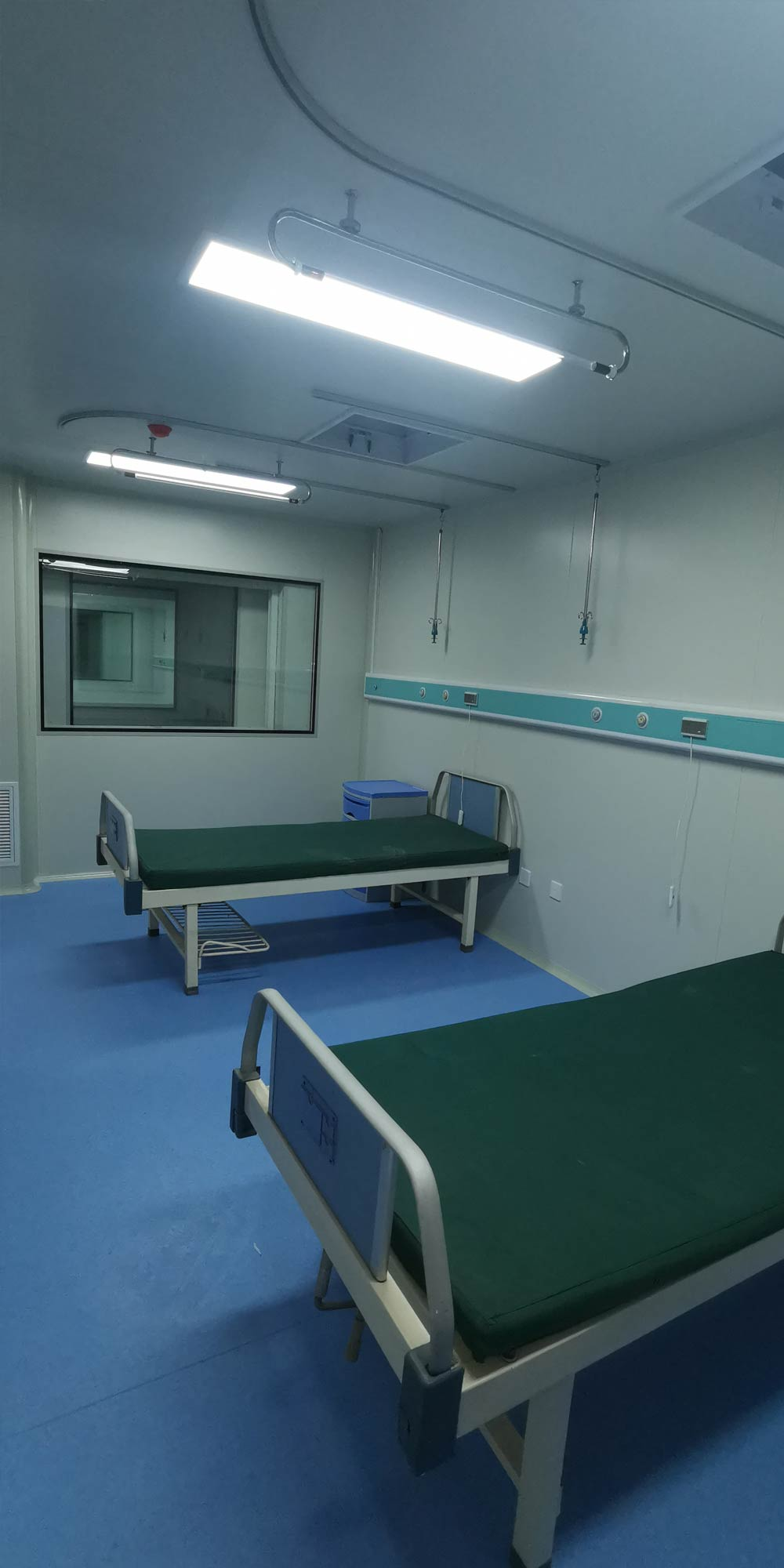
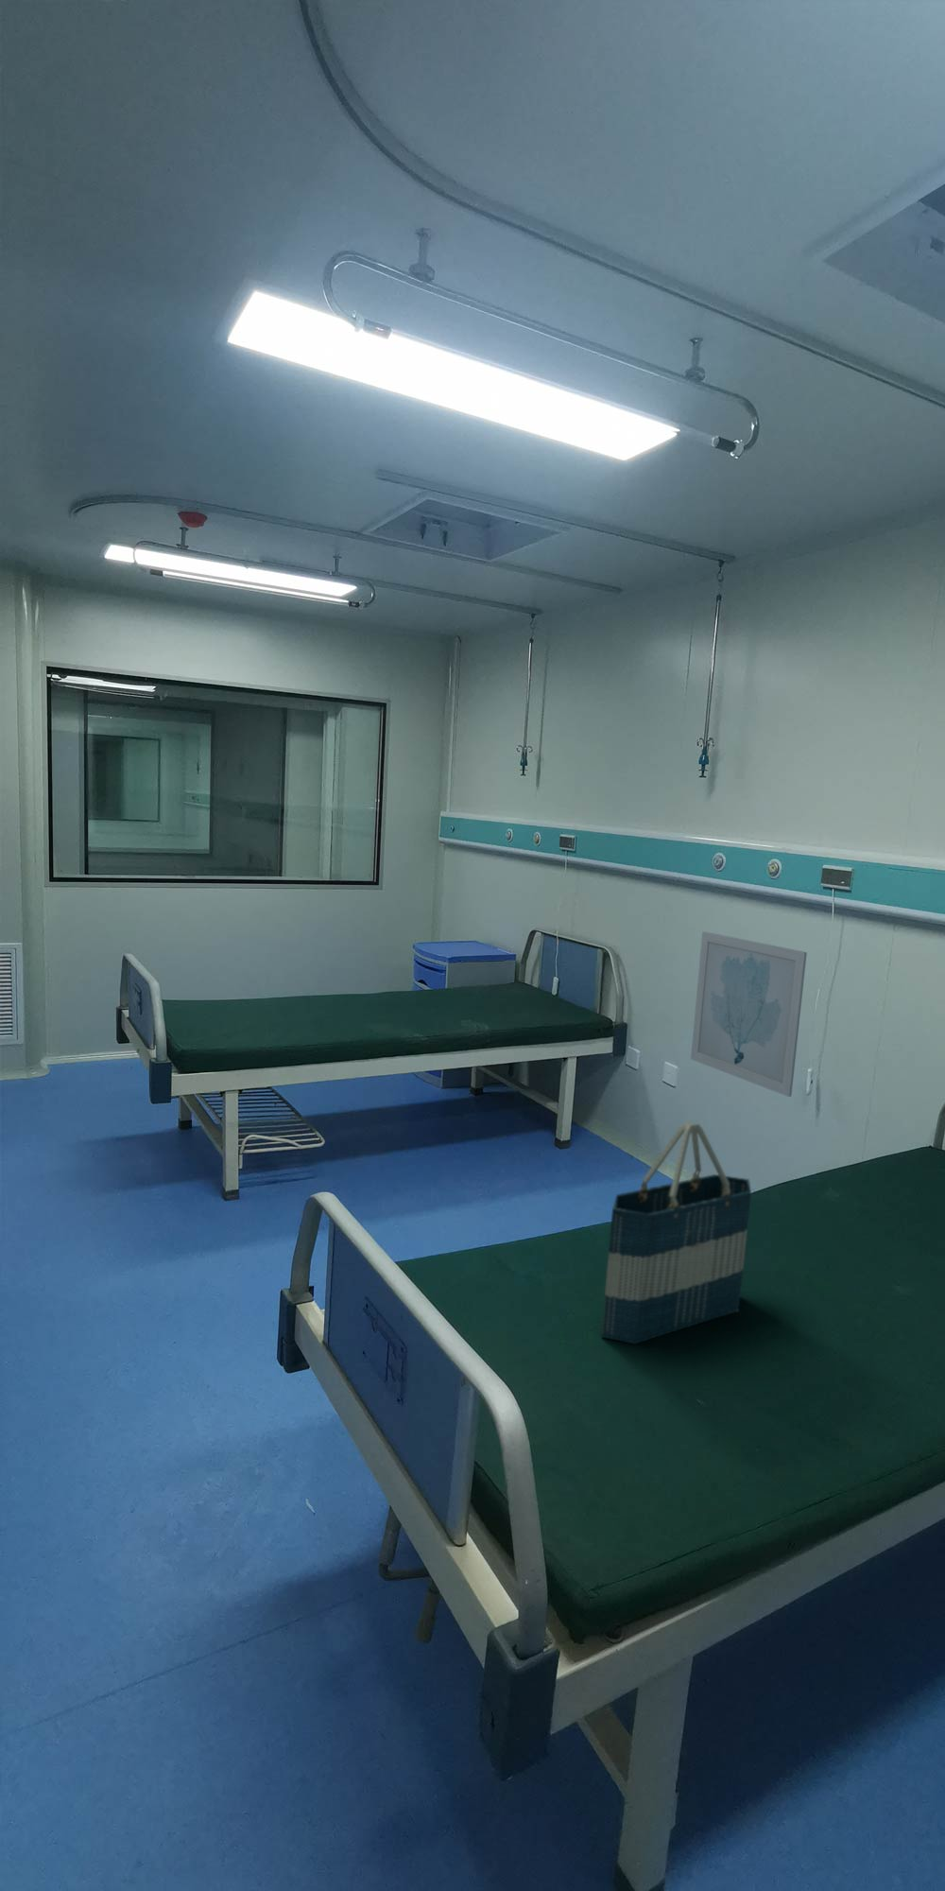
+ wall art [689,930,808,1097]
+ tote bag [600,1120,752,1345]
